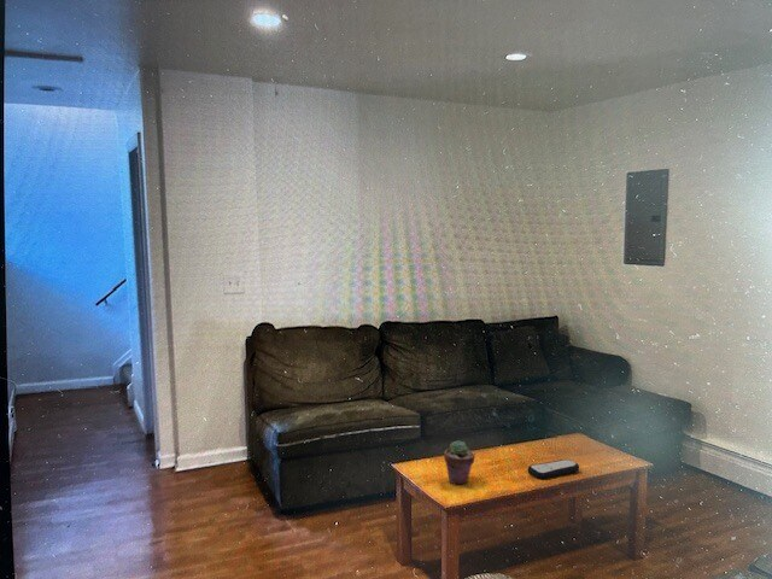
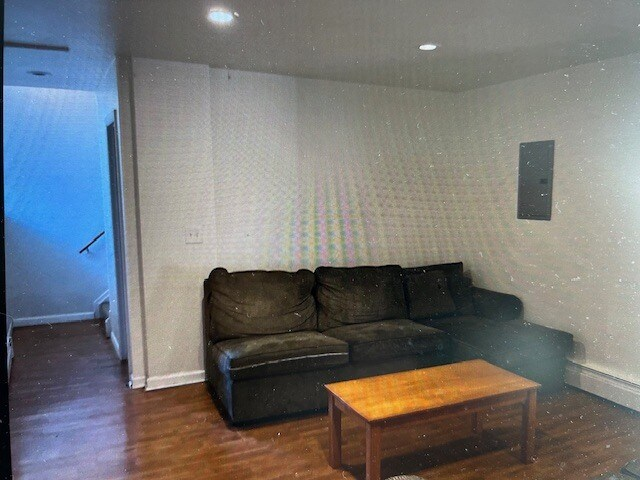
- potted succulent [443,439,476,486]
- remote control [527,458,580,480]
